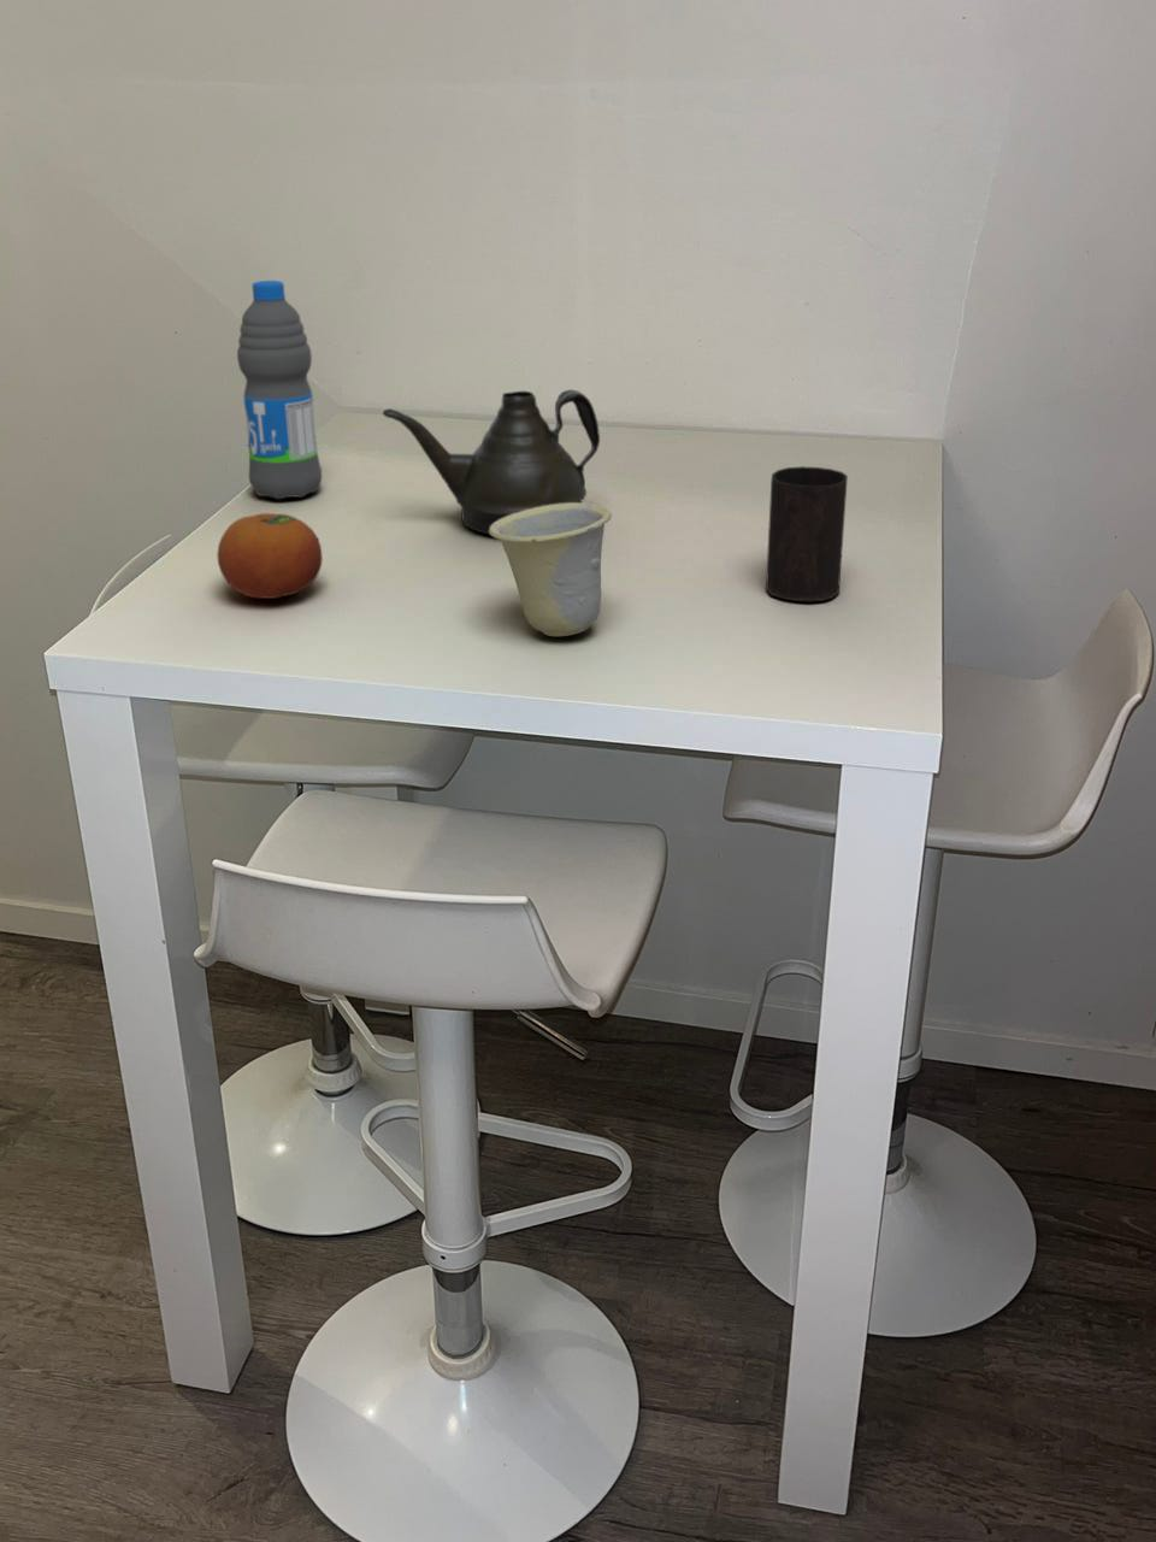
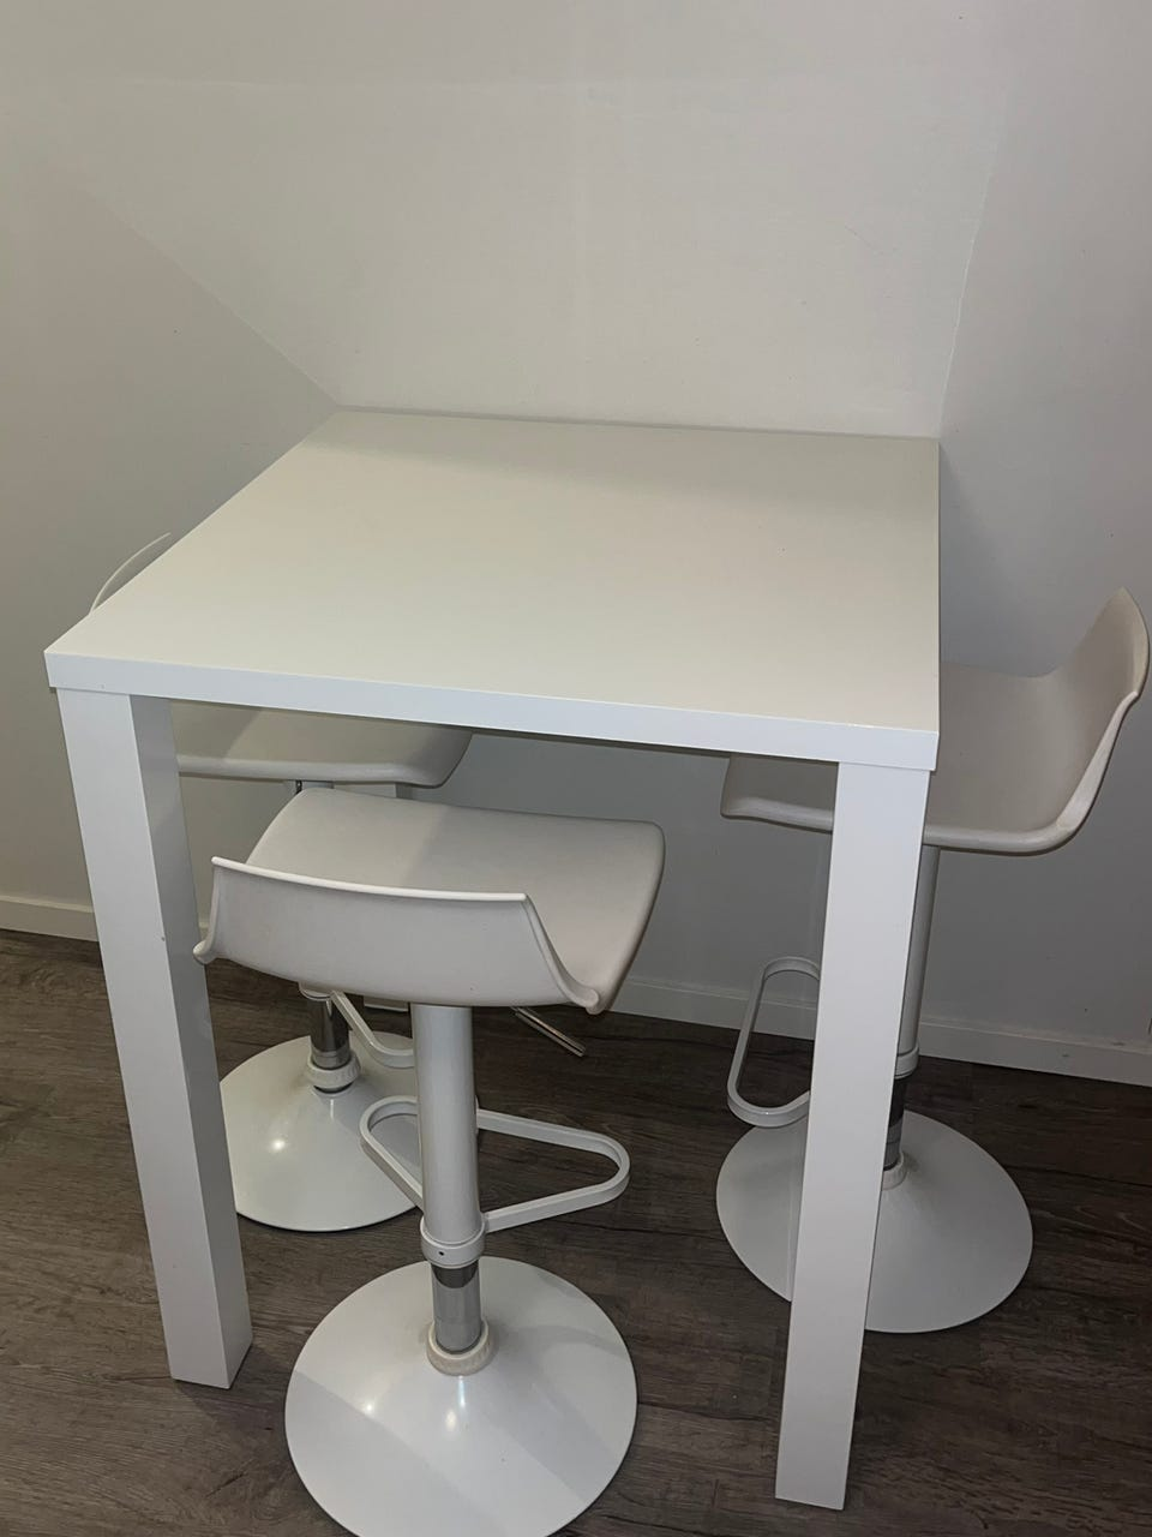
- teapot [381,387,601,535]
- cup [765,465,849,602]
- fruit [216,512,324,600]
- cup [489,503,613,637]
- water bottle [236,279,323,500]
